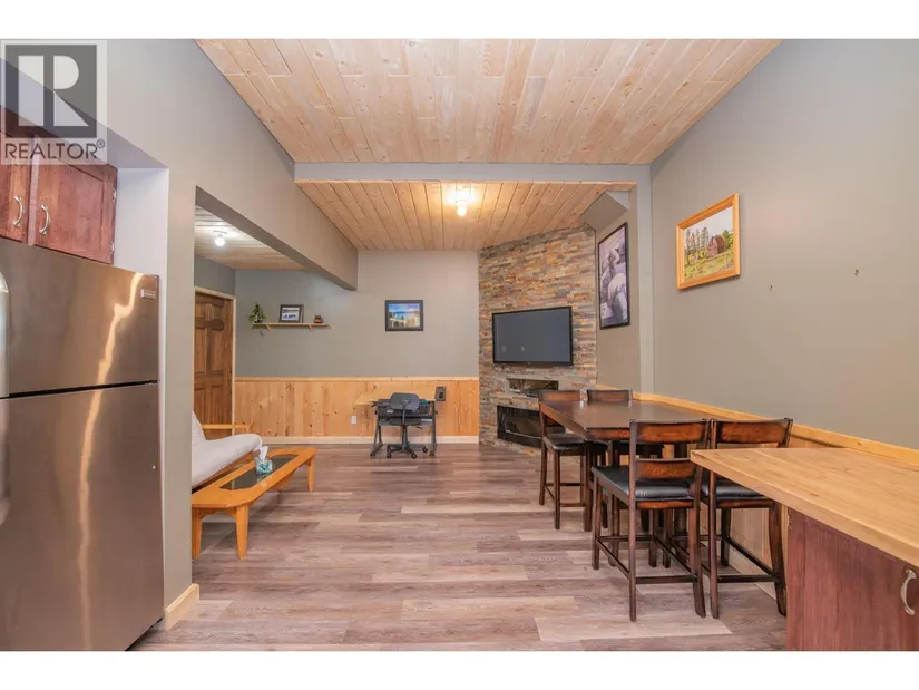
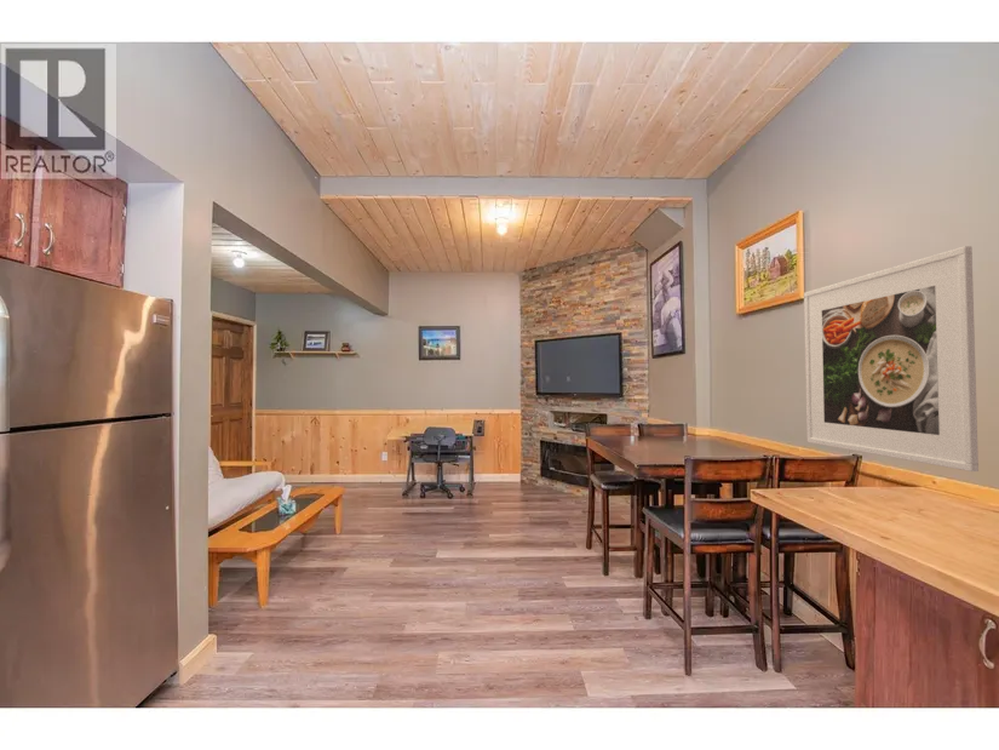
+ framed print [803,245,980,473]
